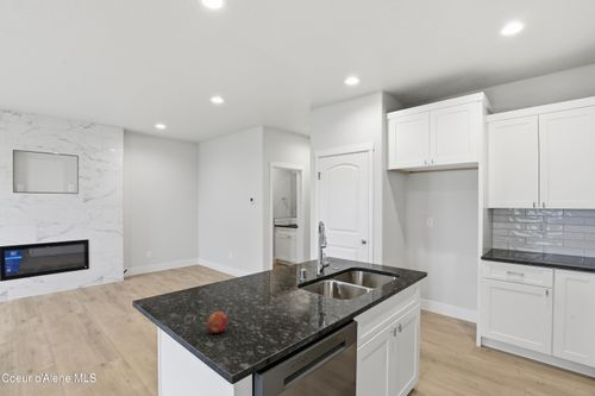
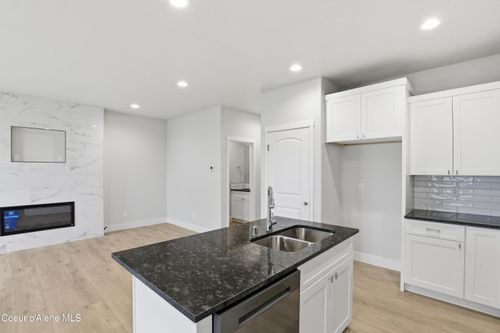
- apple [206,310,228,334]
